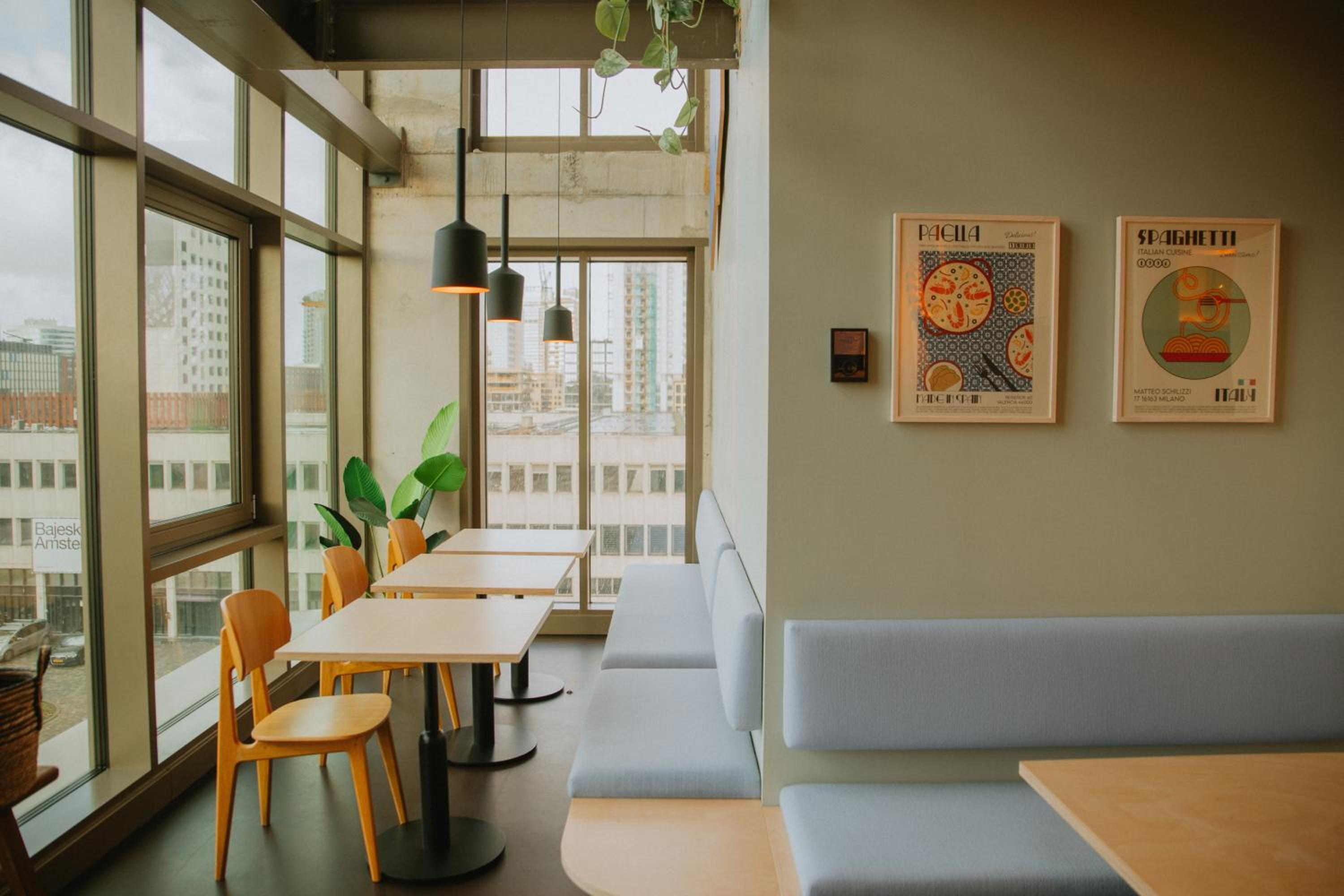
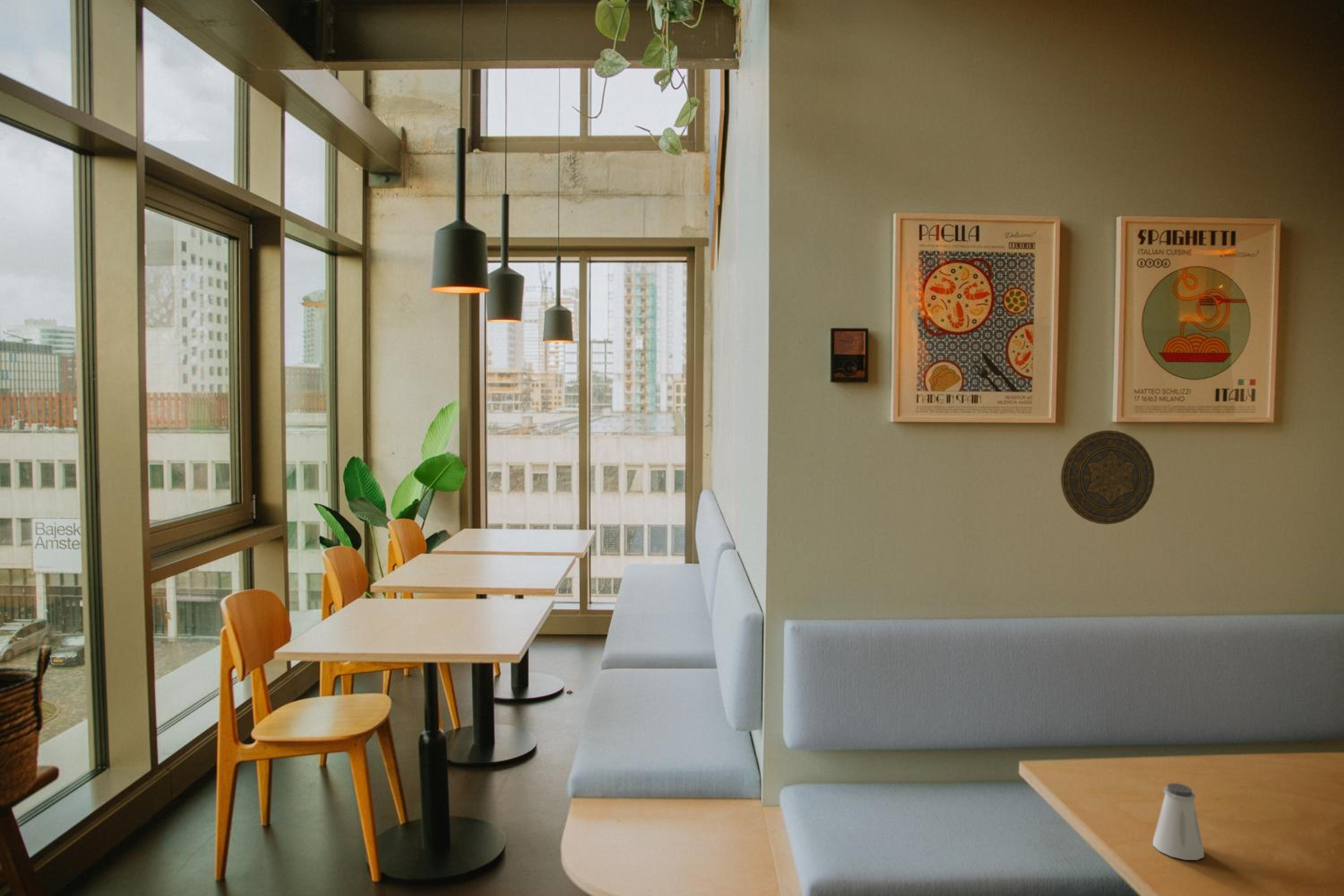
+ decorative plate [1060,430,1155,525]
+ saltshaker [1152,783,1204,861]
